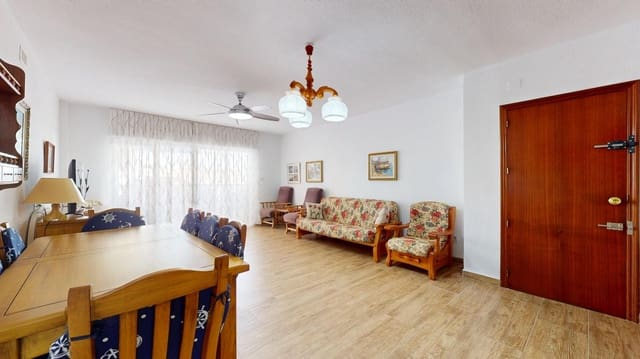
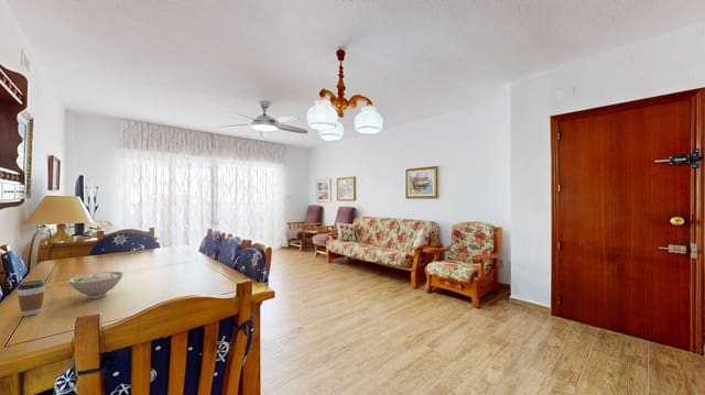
+ bowl [67,271,124,299]
+ coffee cup [15,279,46,317]
